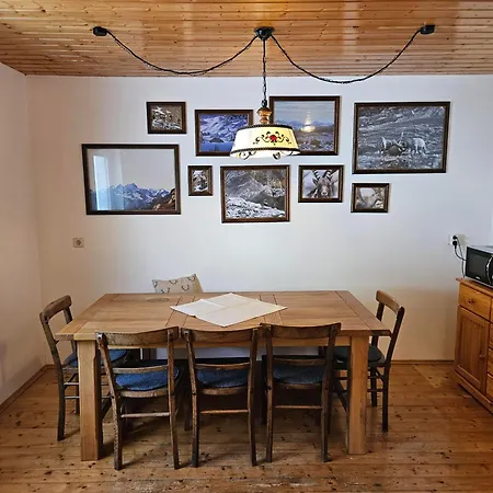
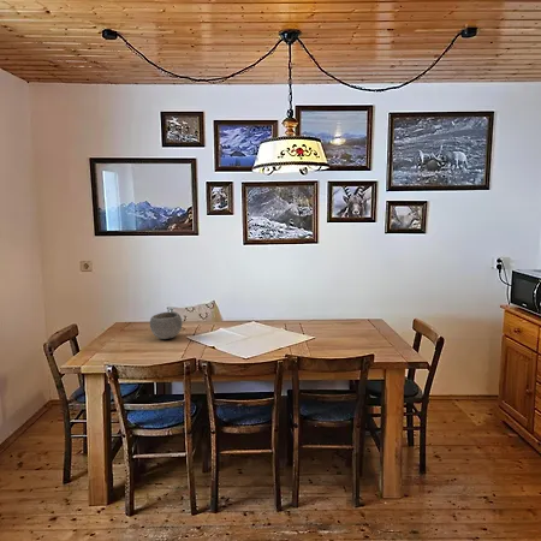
+ bowl [149,310,184,340]
